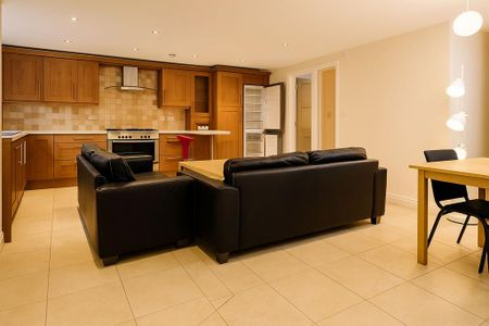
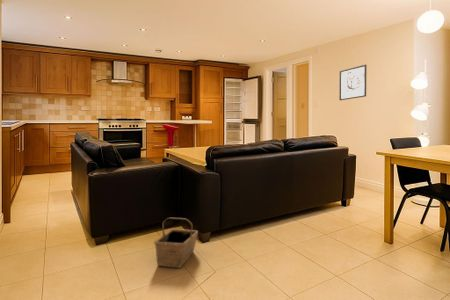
+ basket [153,217,199,269]
+ wall art [338,64,368,101]
